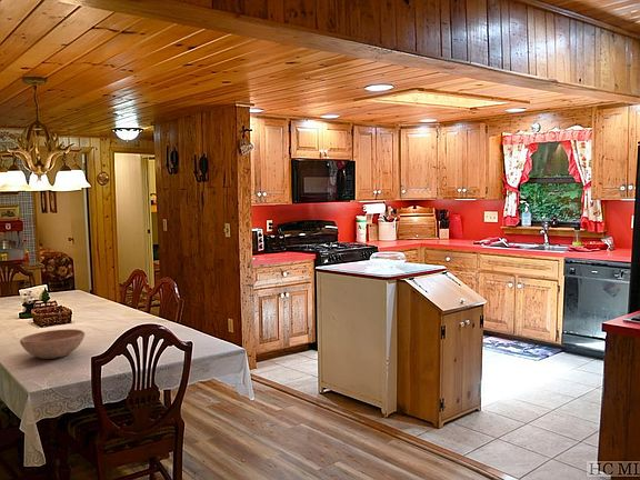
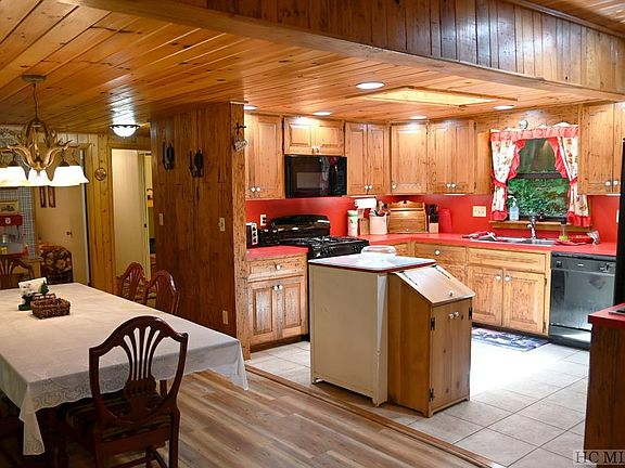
- bowl [19,328,86,360]
